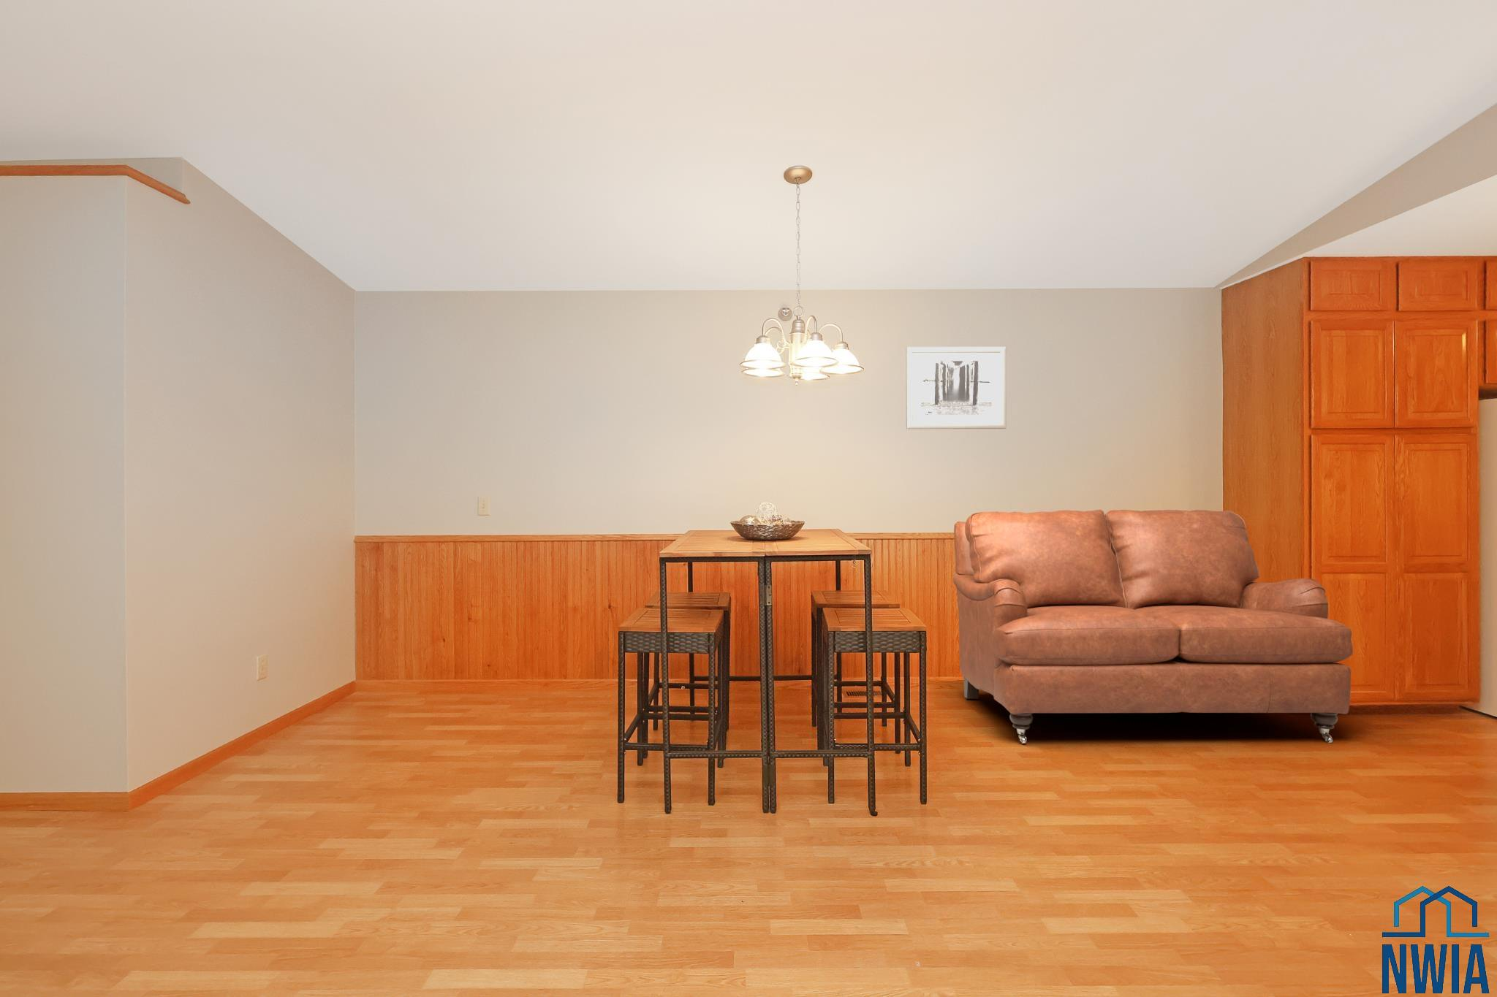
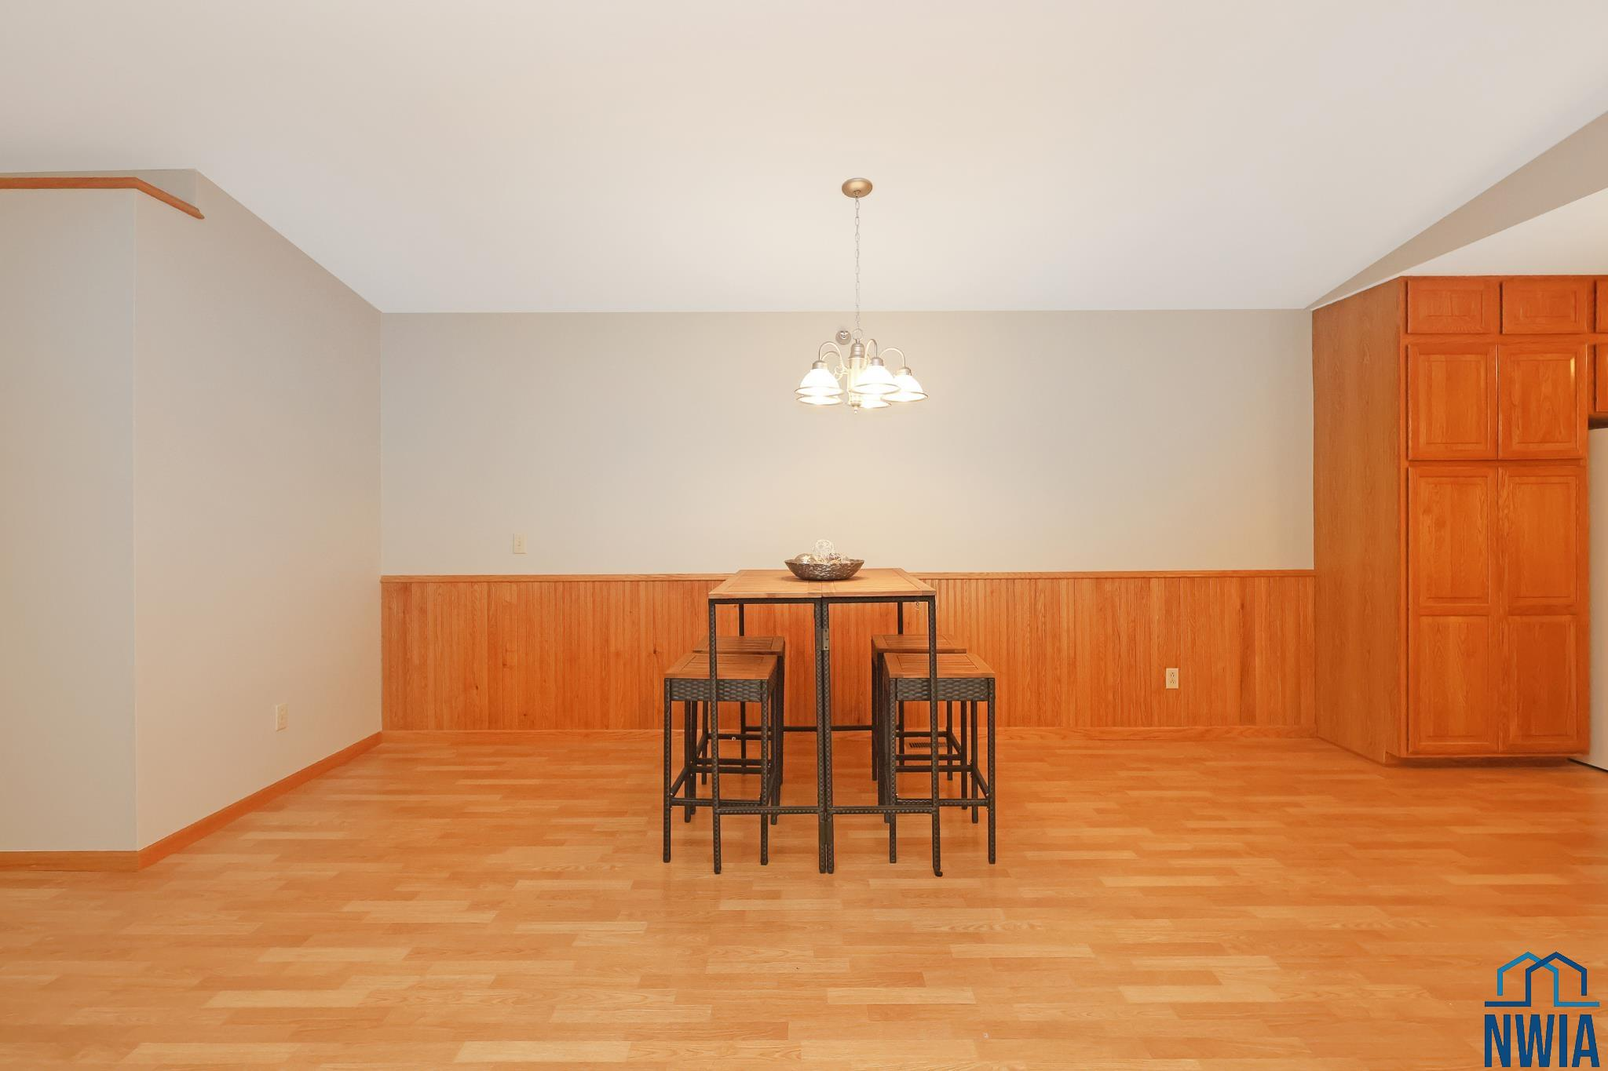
- sofa [953,510,1353,744]
- wall art [906,346,1007,430]
